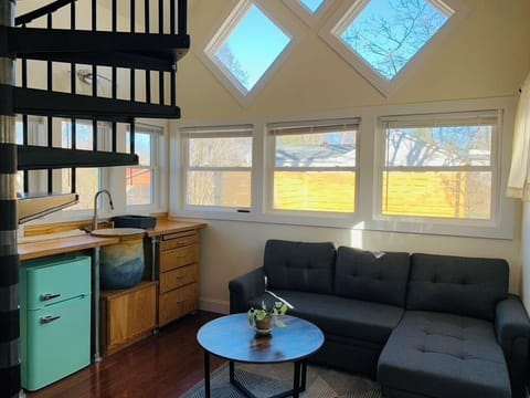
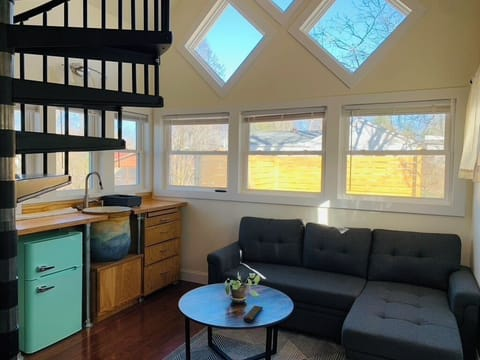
+ remote control [242,305,264,323]
